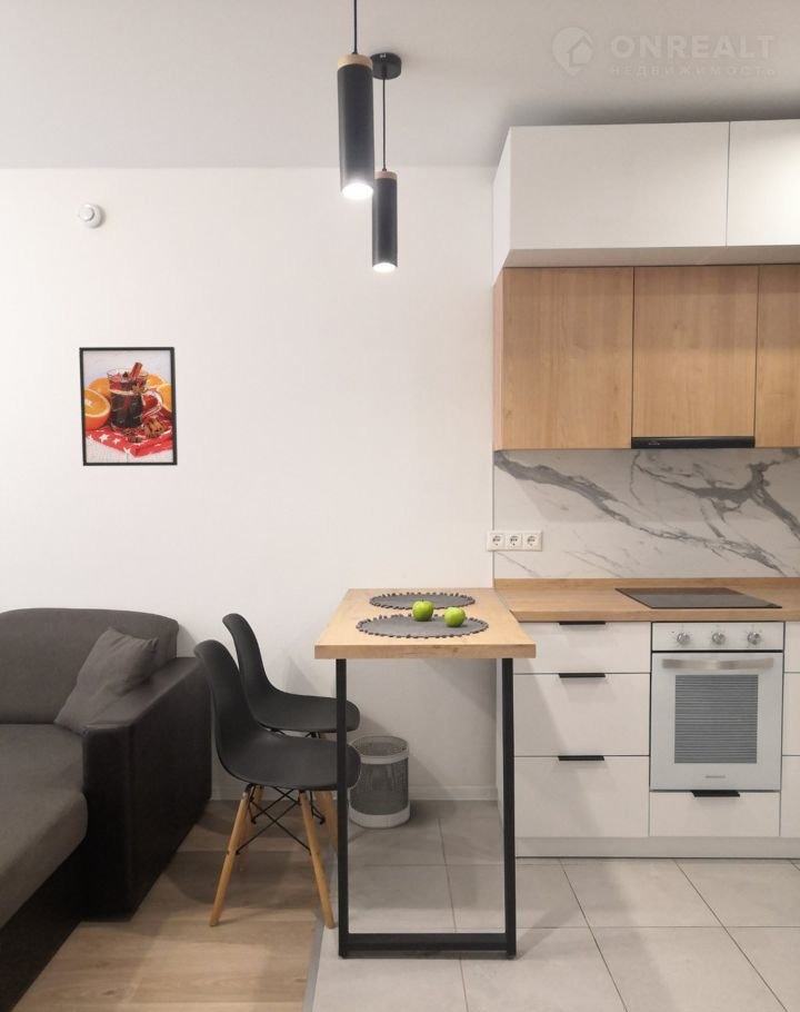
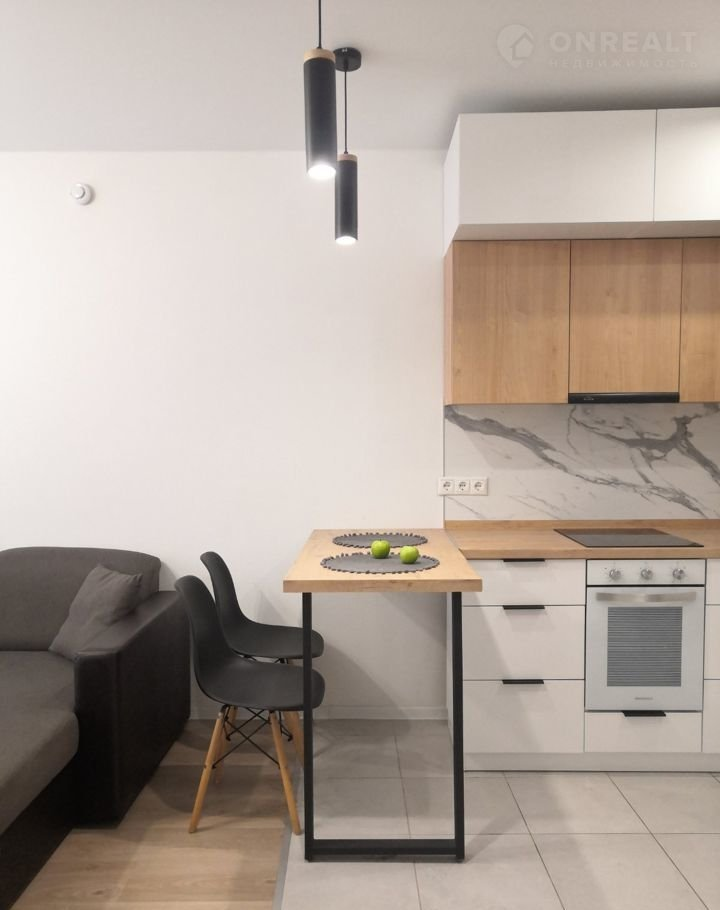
- wastebasket [348,734,411,830]
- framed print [78,346,179,467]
